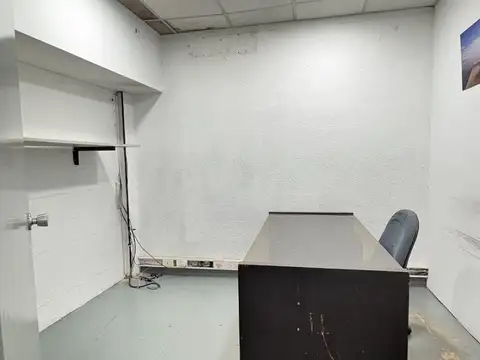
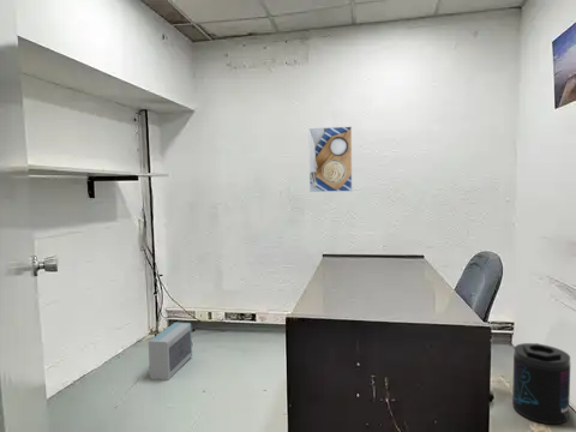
+ supplement container [511,342,571,425]
+ air purifier [148,322,193,382]
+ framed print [307,126,353,193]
